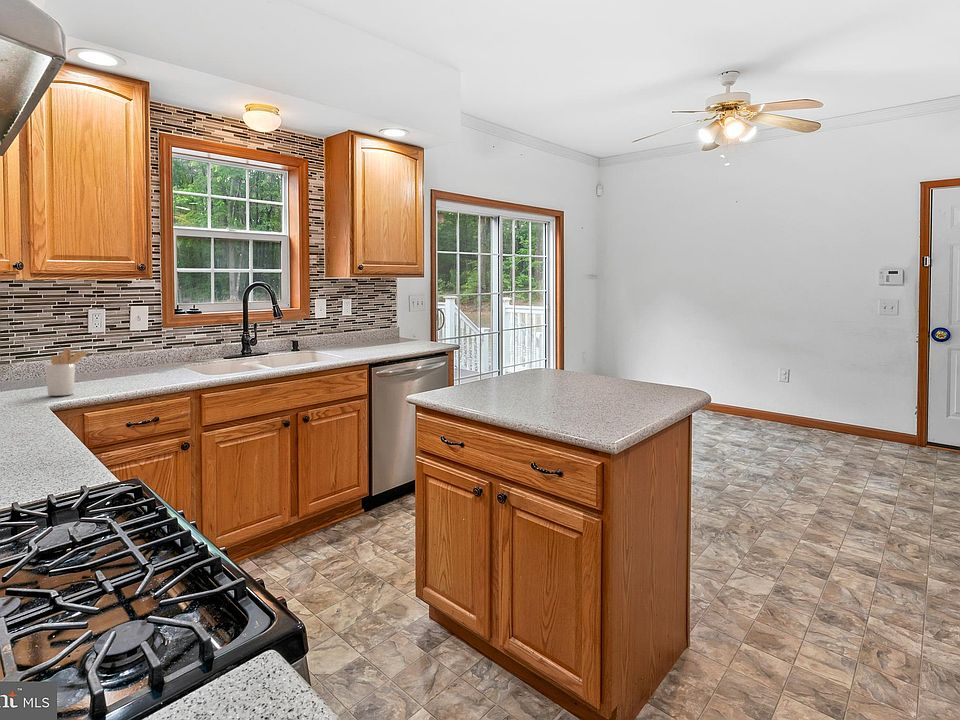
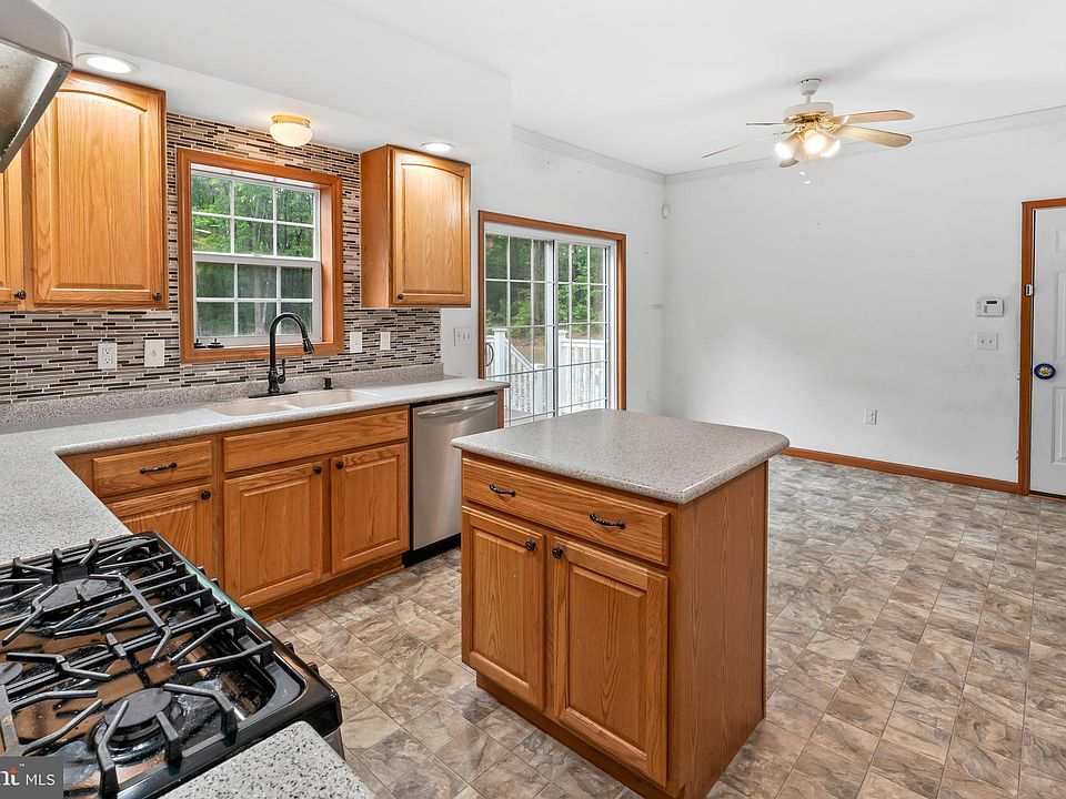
- utensil holder [44,347,91,397]
